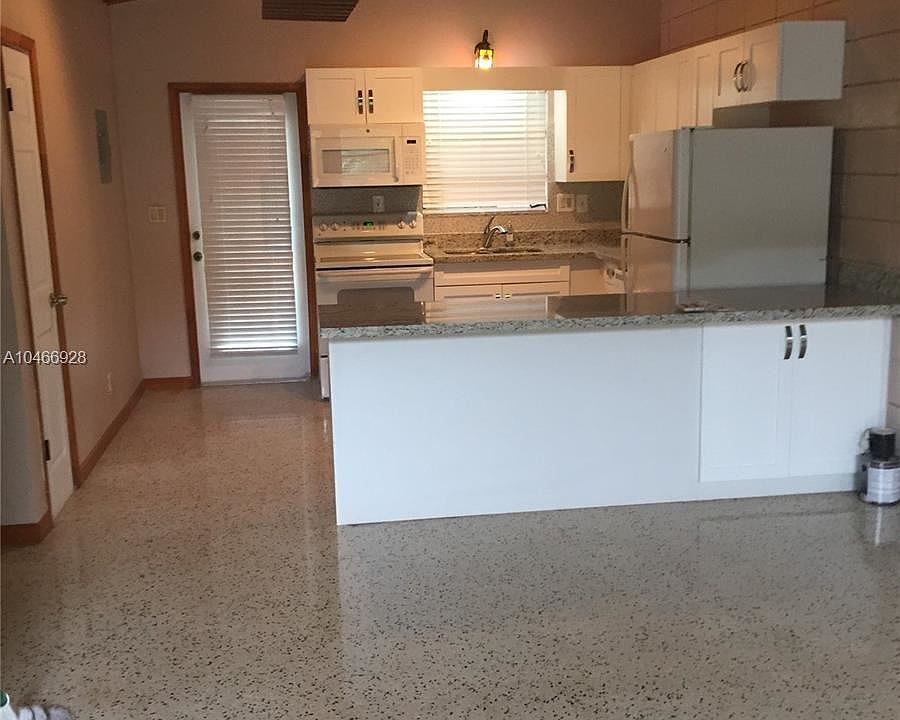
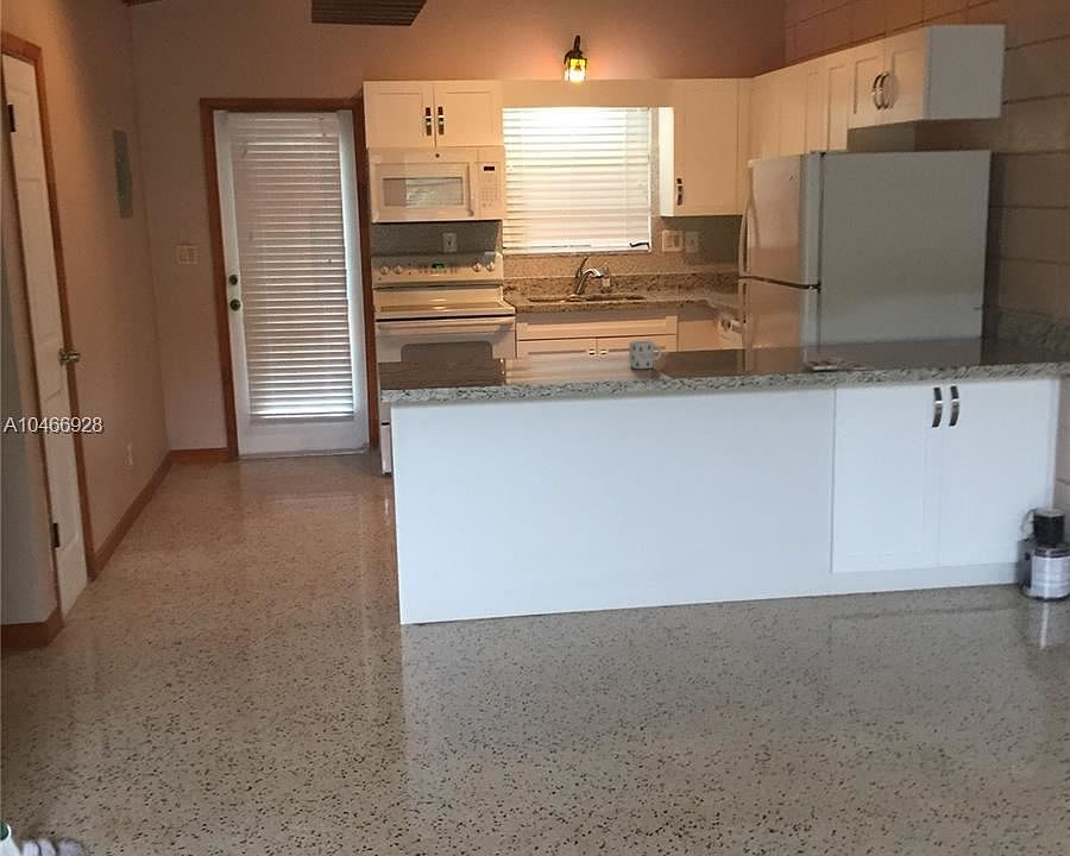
+ mug [629,340,662,370]
